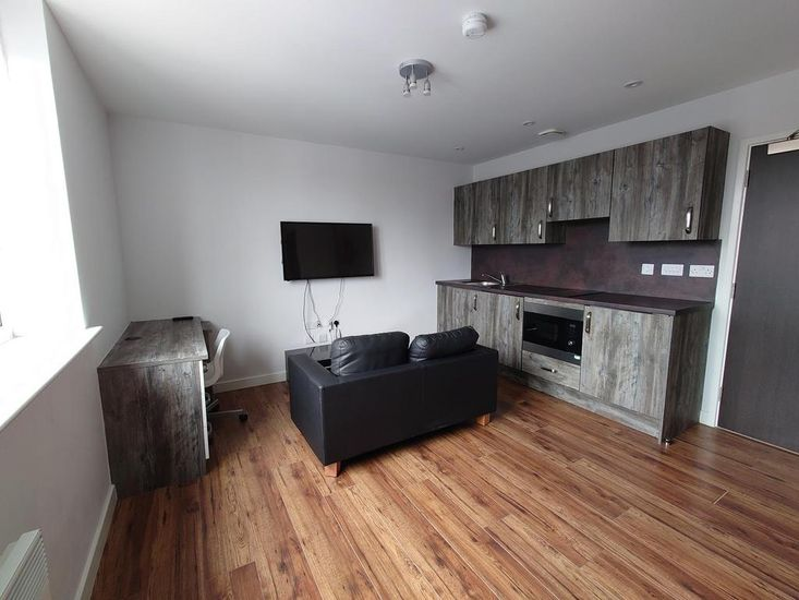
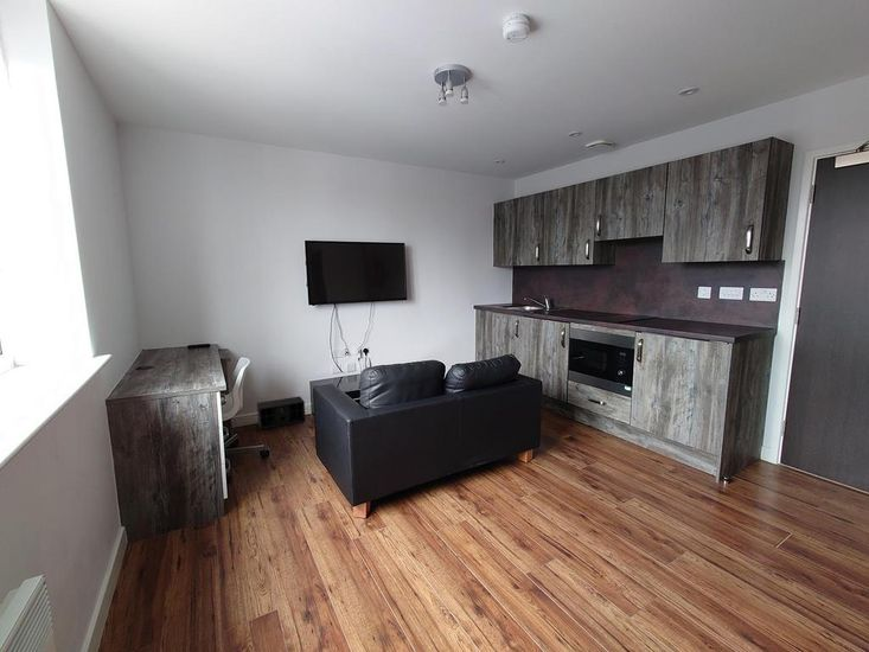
+ speaker [256,395,306,430]
